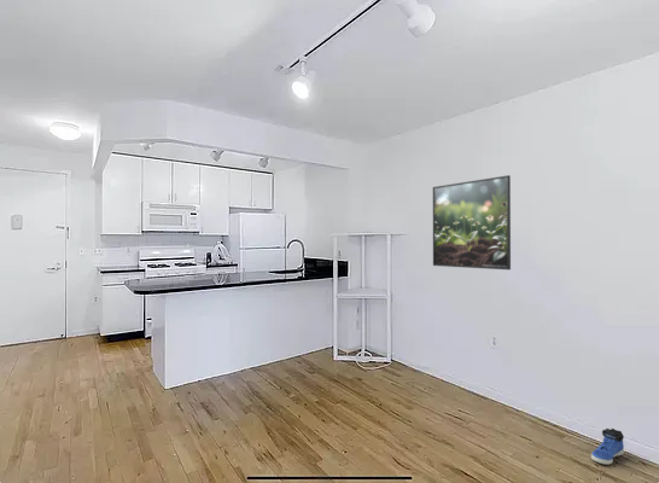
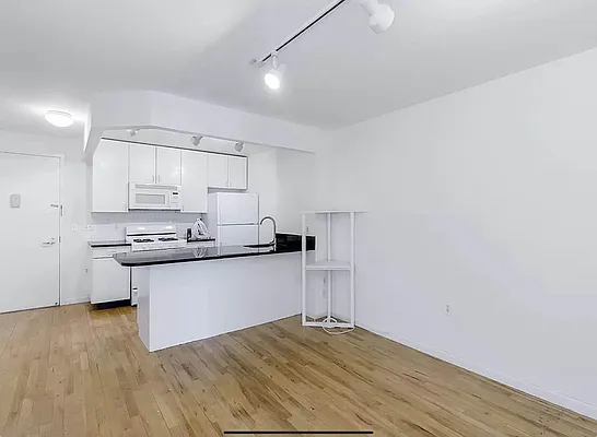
- sneaker [590,427,625,466]
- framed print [432,174,512,270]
